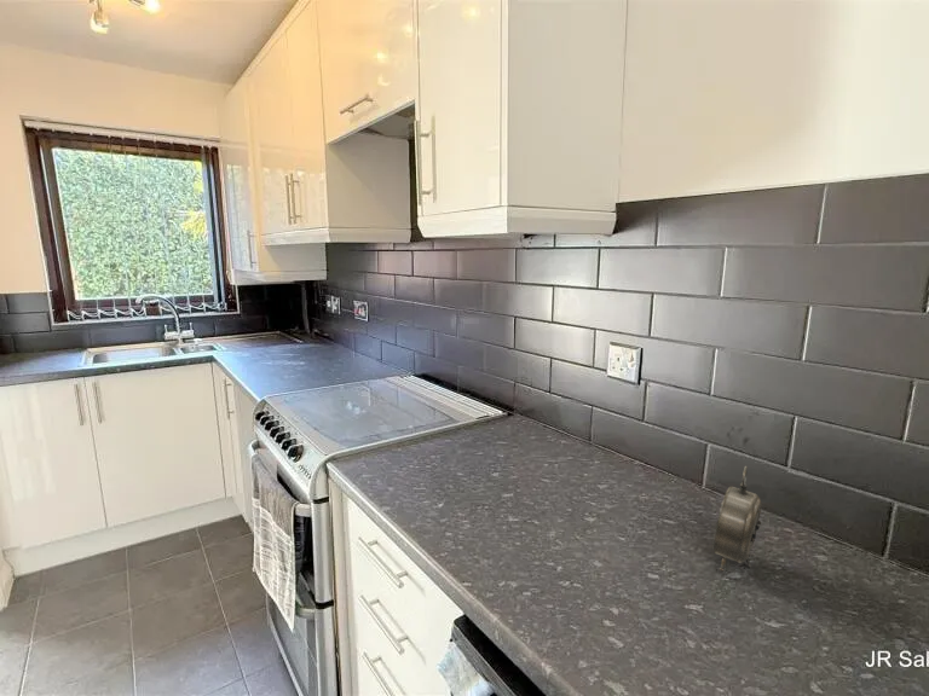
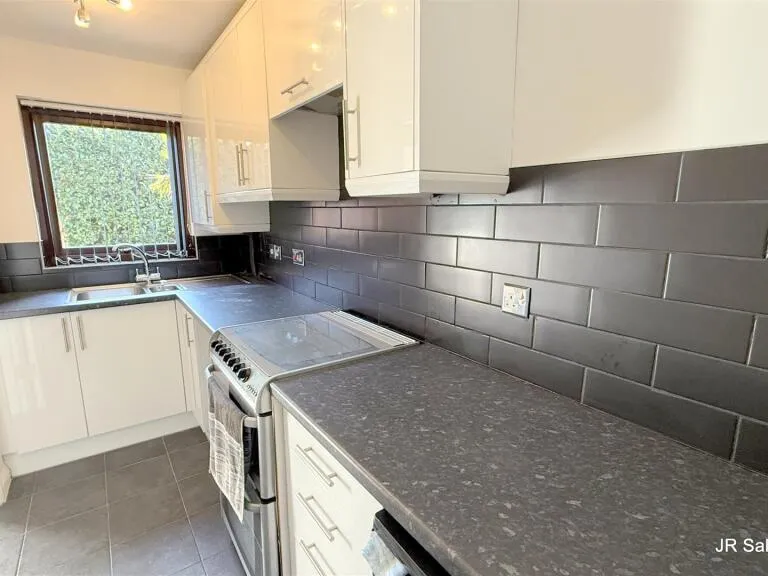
- alarm clock [712,465,762,573]
